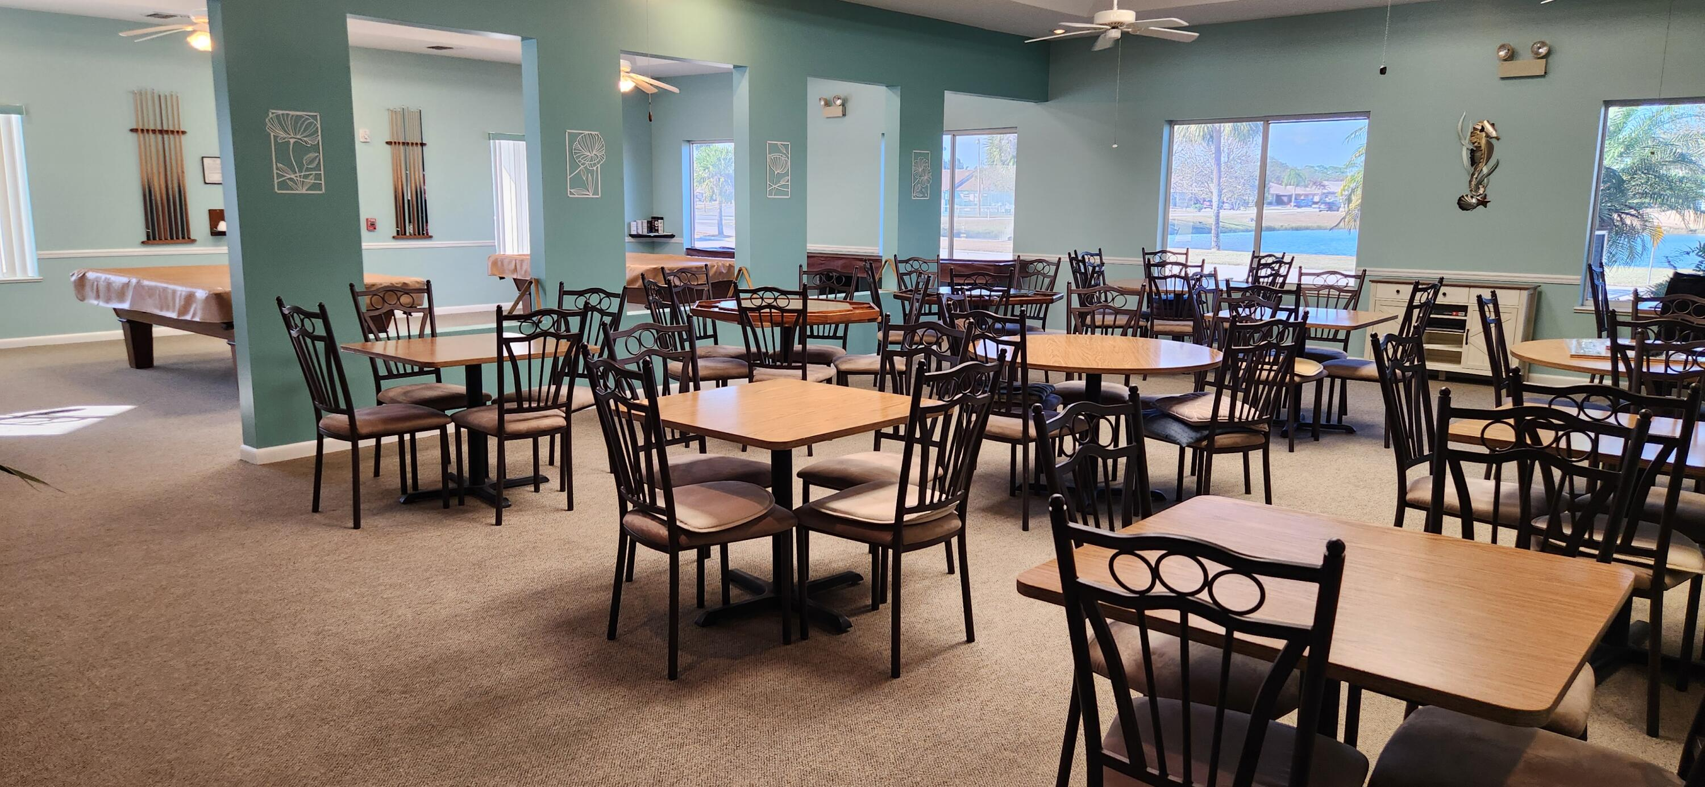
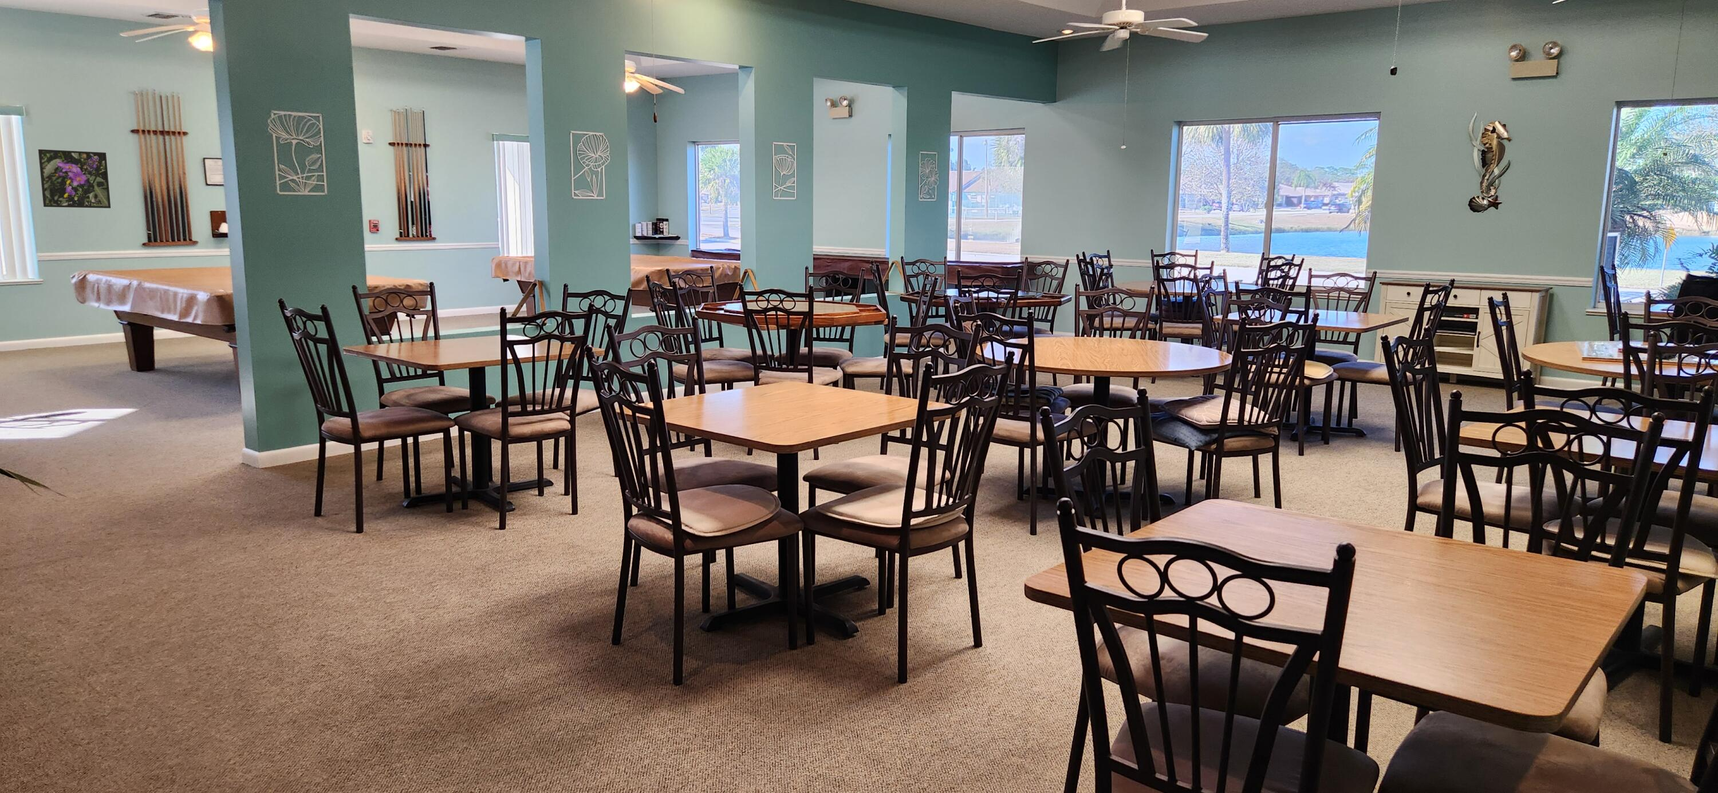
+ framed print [37,149,111,209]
